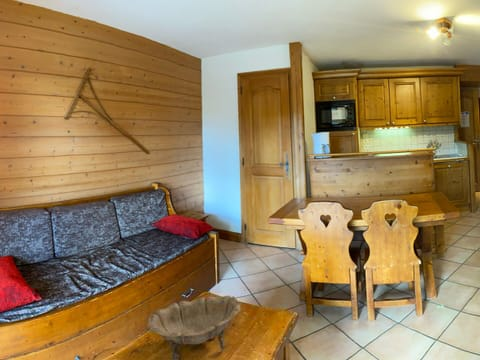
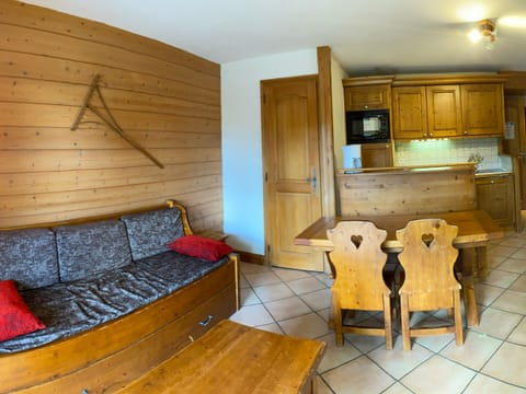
- decorative bowl [146,295,242,360]
